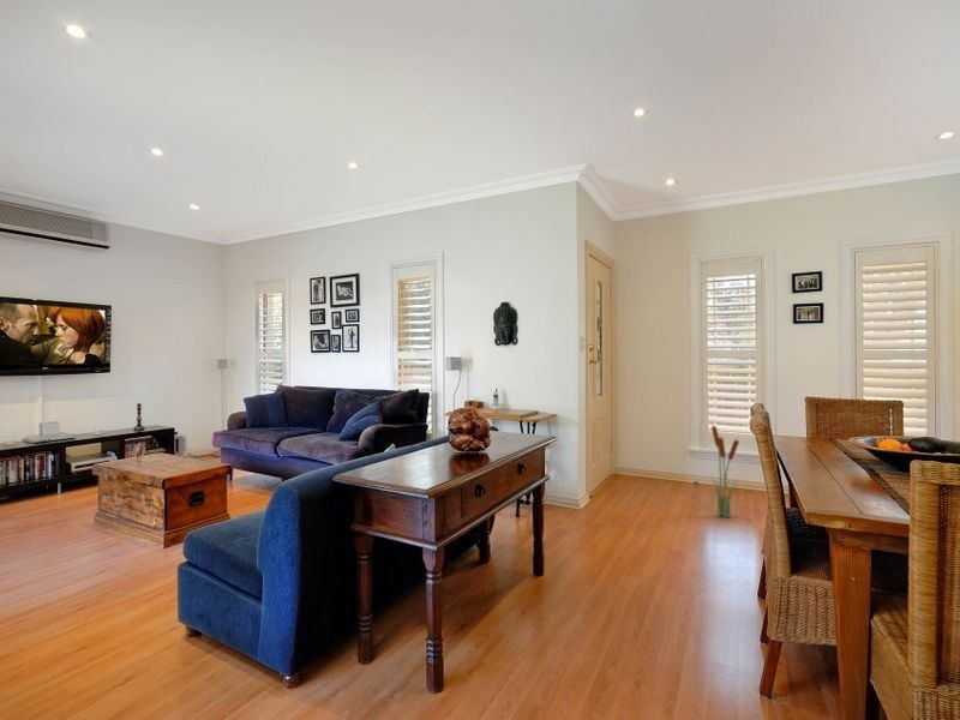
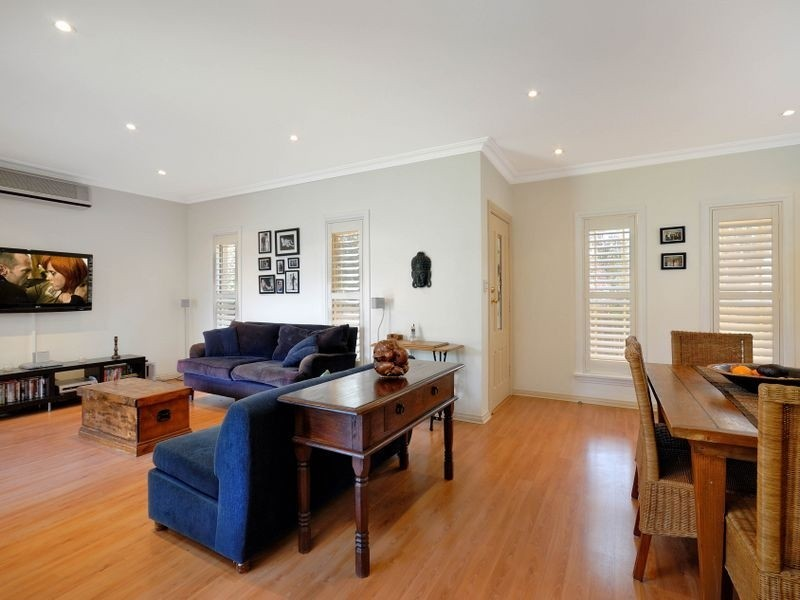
- decorative plant [709,419,740,518]
